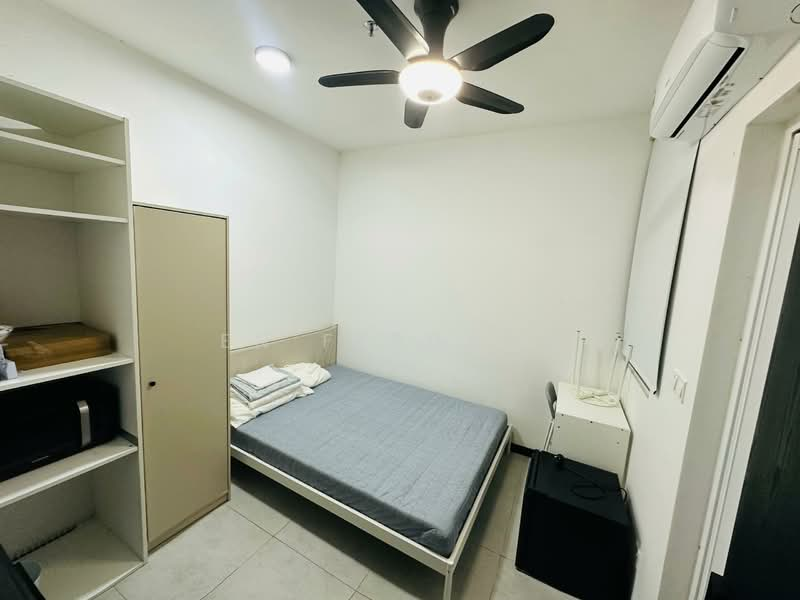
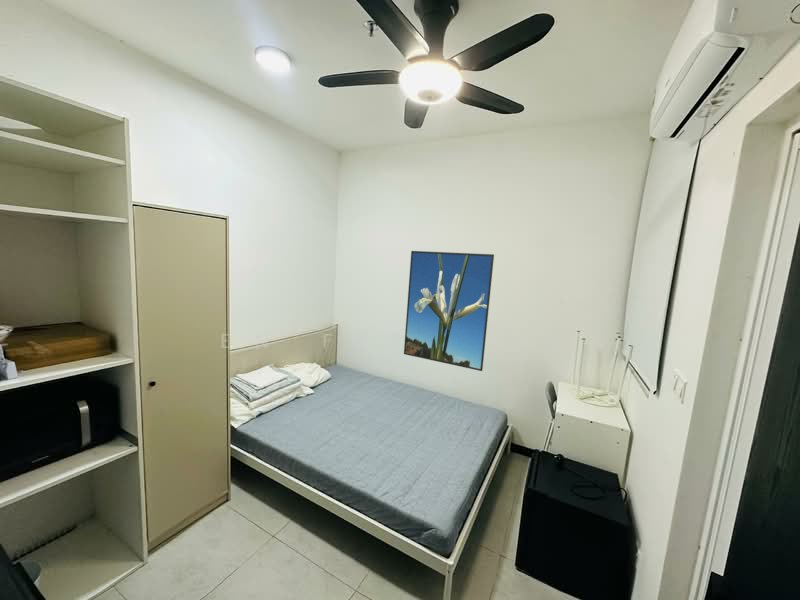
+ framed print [403,250,495,372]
